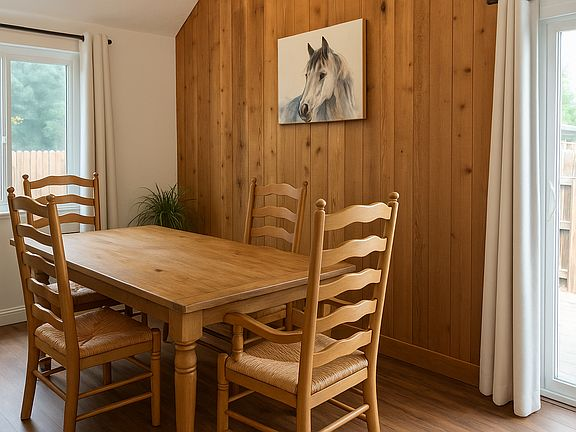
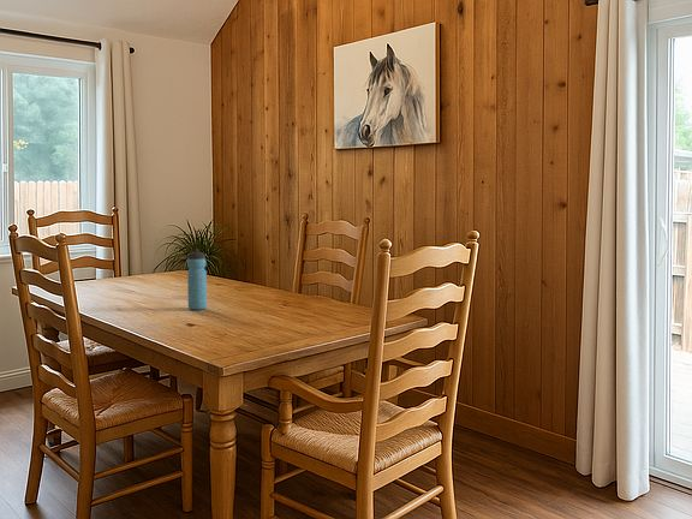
+ water bottle [186,247,208,311]
